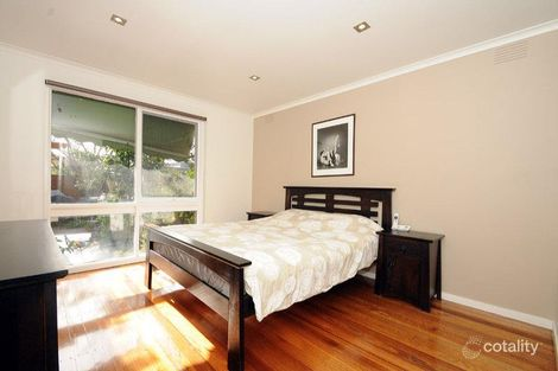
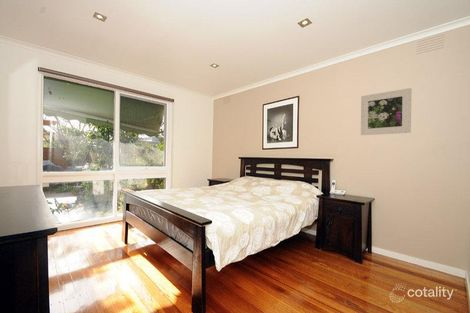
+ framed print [360,87,413,136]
